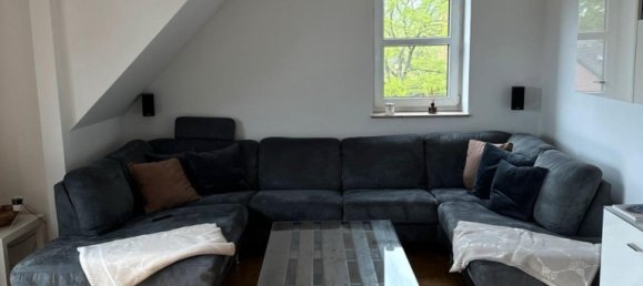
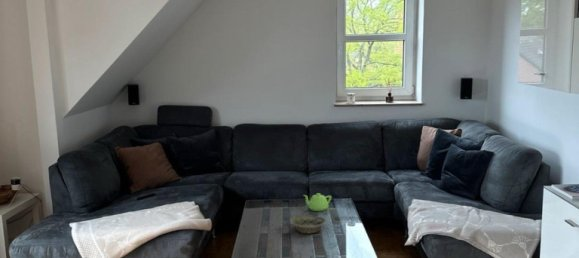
+ bowl [289,214,327,234]
+ teapot [303,192,332,212]
